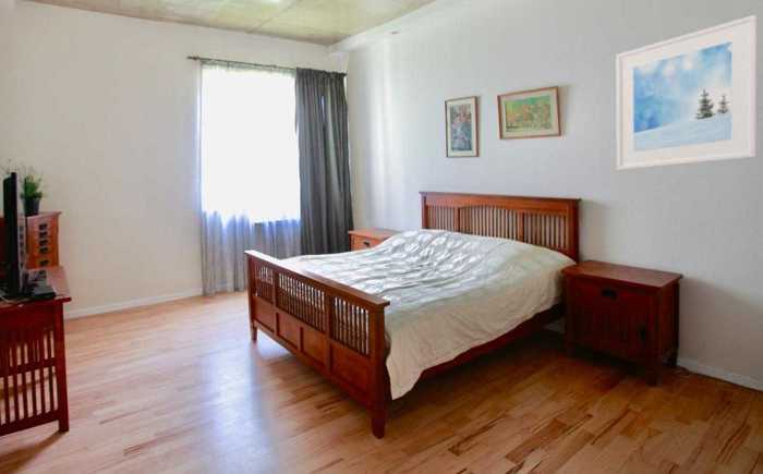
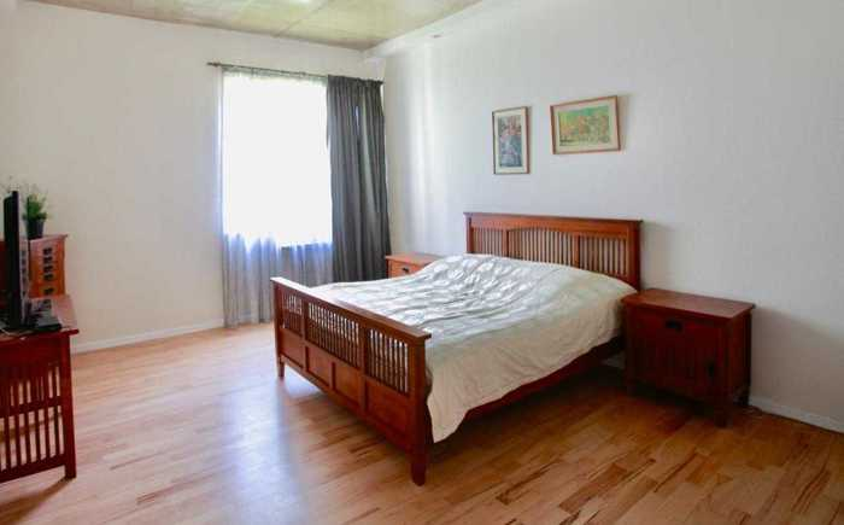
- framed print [615,14,758,171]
